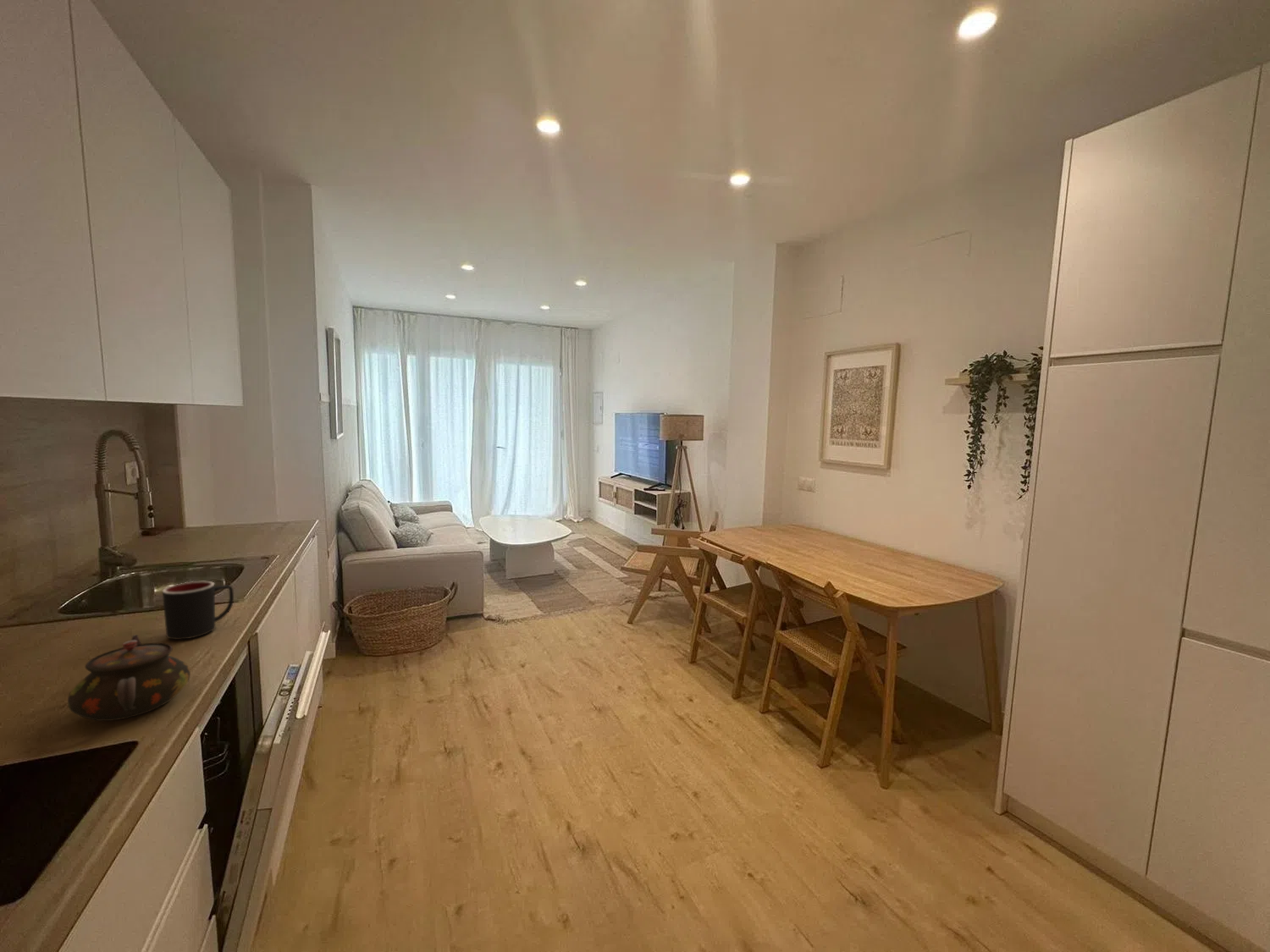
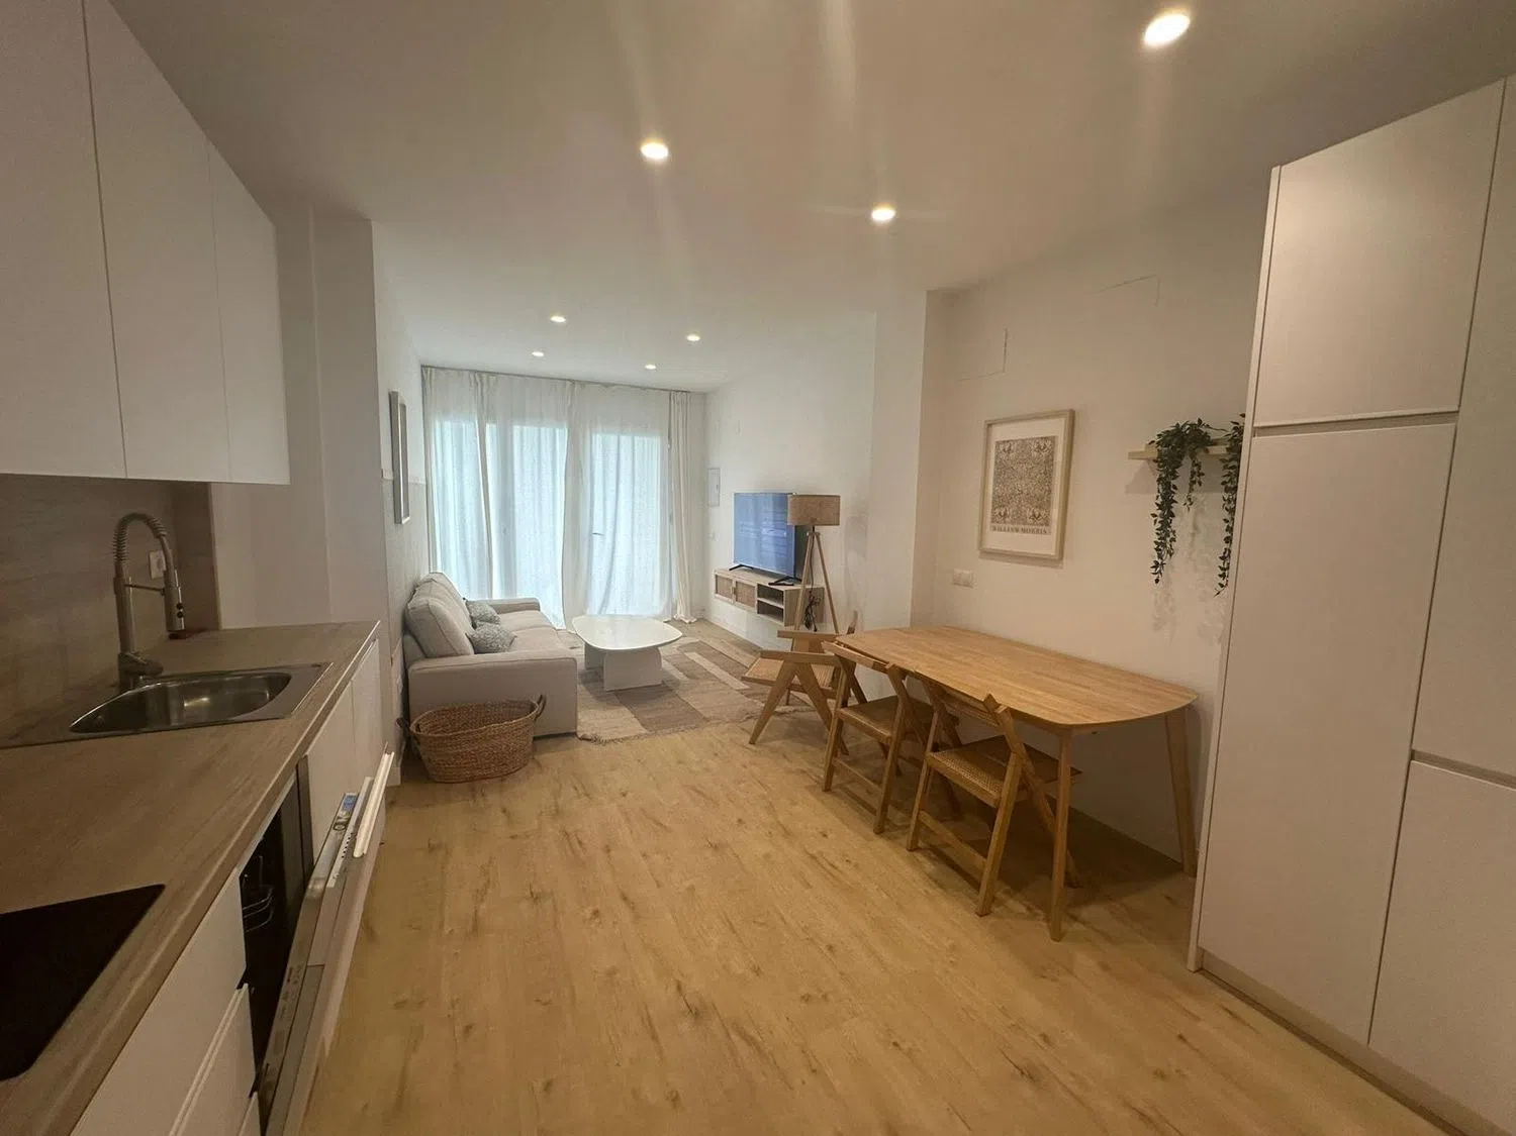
- teapot [67,634,191,722]
- mug [162,581,235,641]
